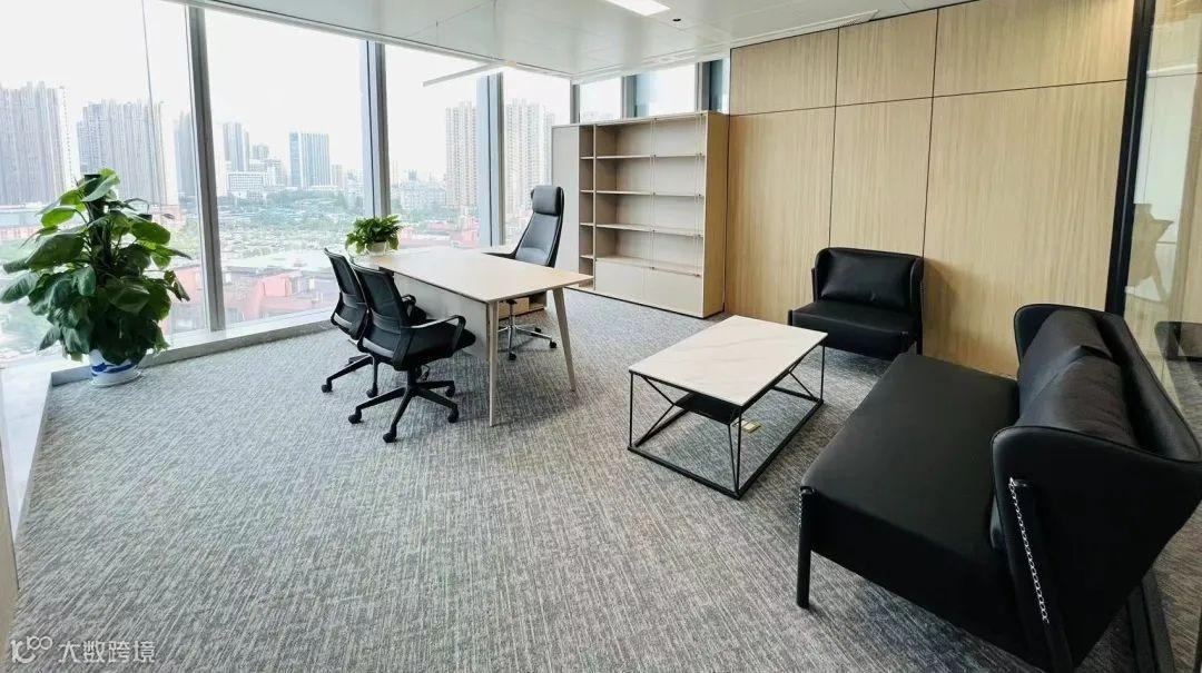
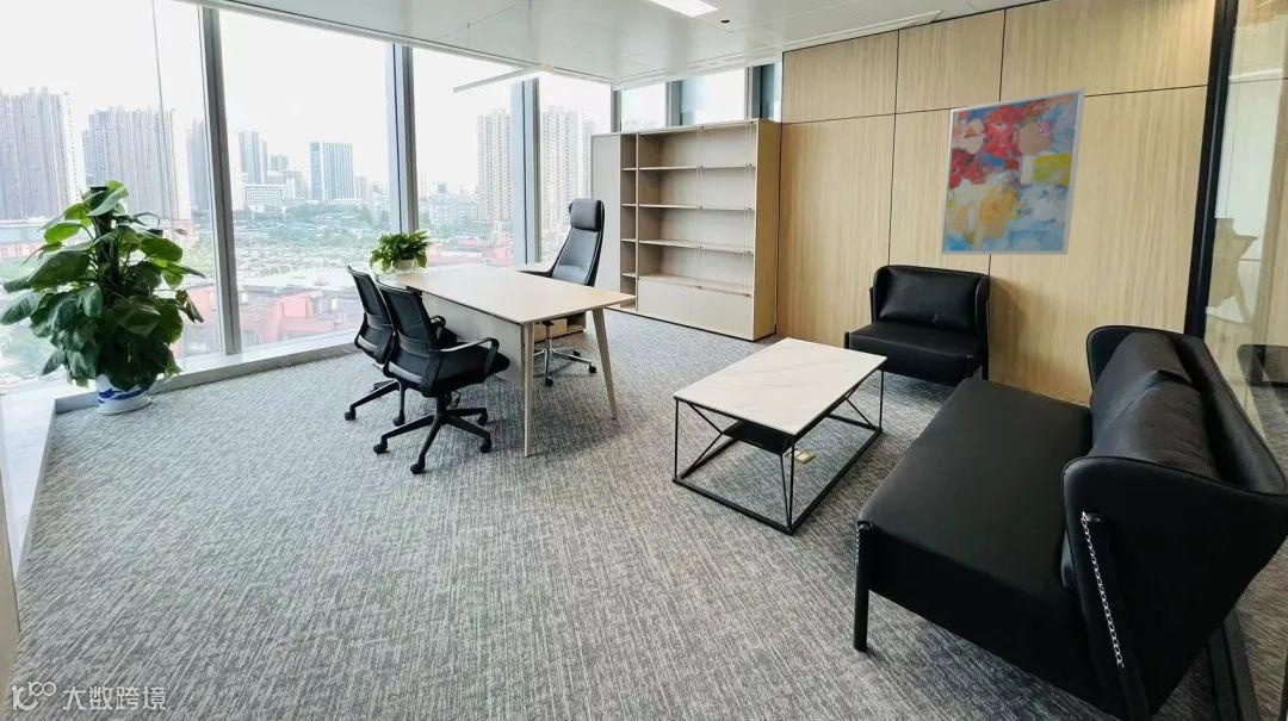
+ wall art [939,87,1086,256]
